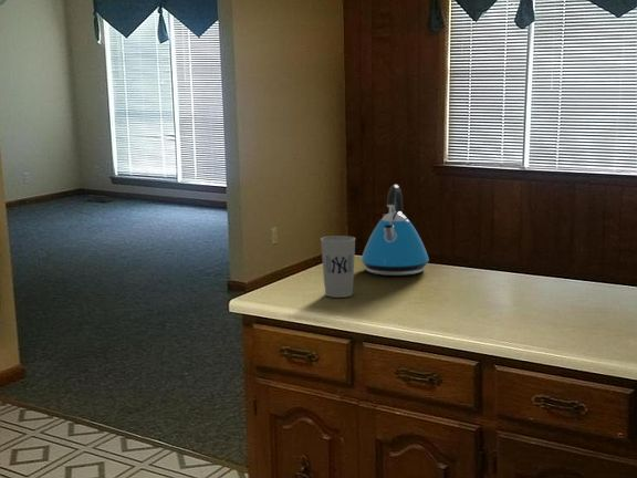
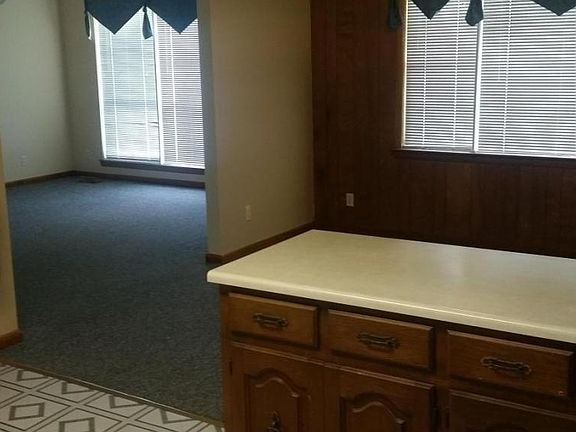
- cup [320,235,356,299]
- kettle [361,184,430,277]
